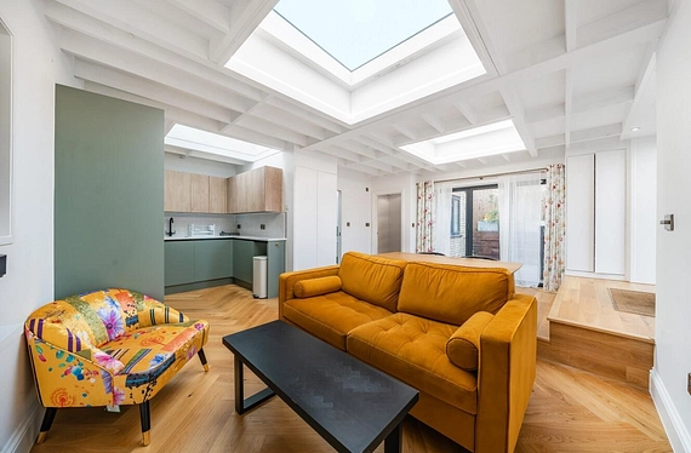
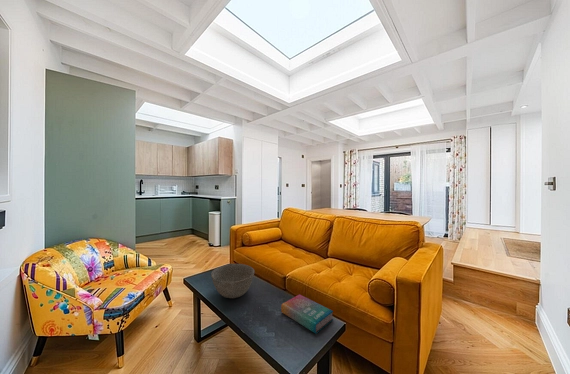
+ book [280,293,334,334]
+ bowl [210,263,255,299]
